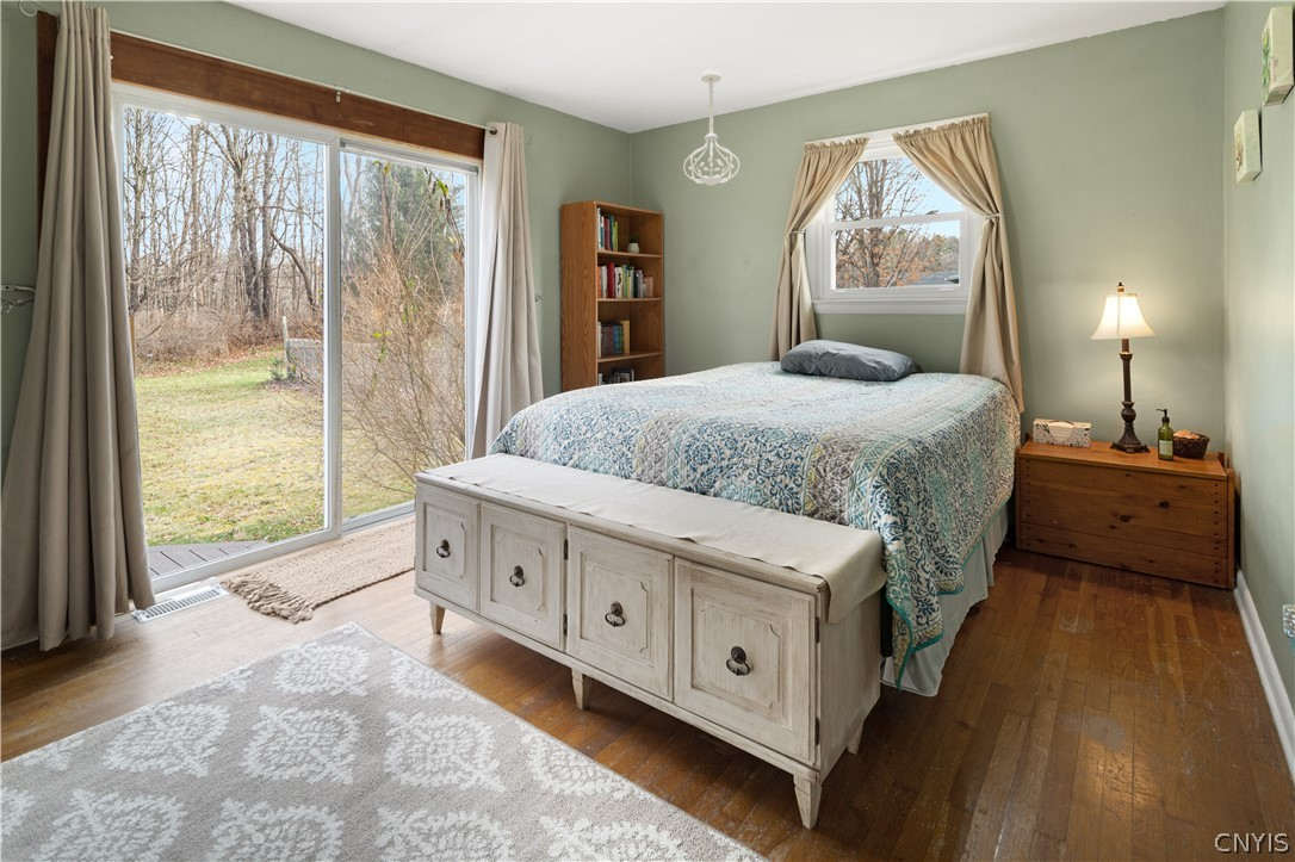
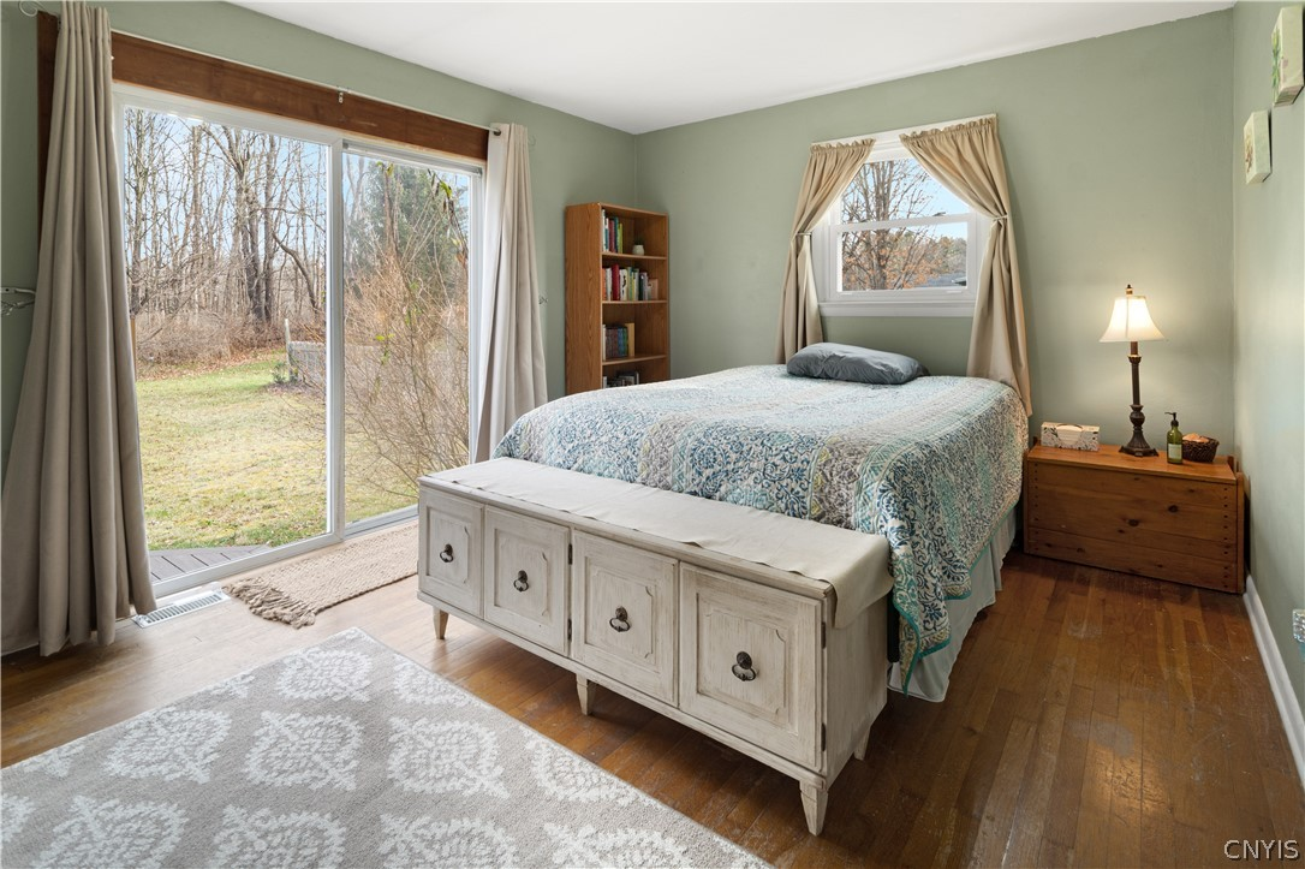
- ceiling light fixture [682,68,741,187]
